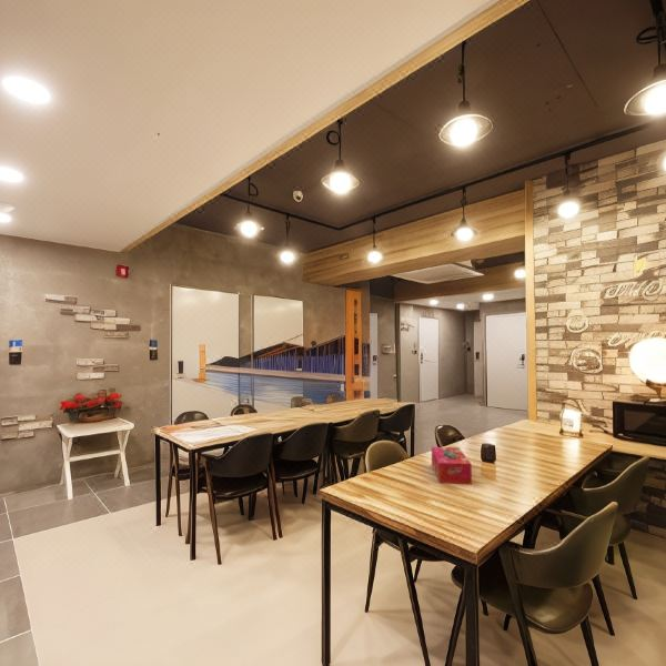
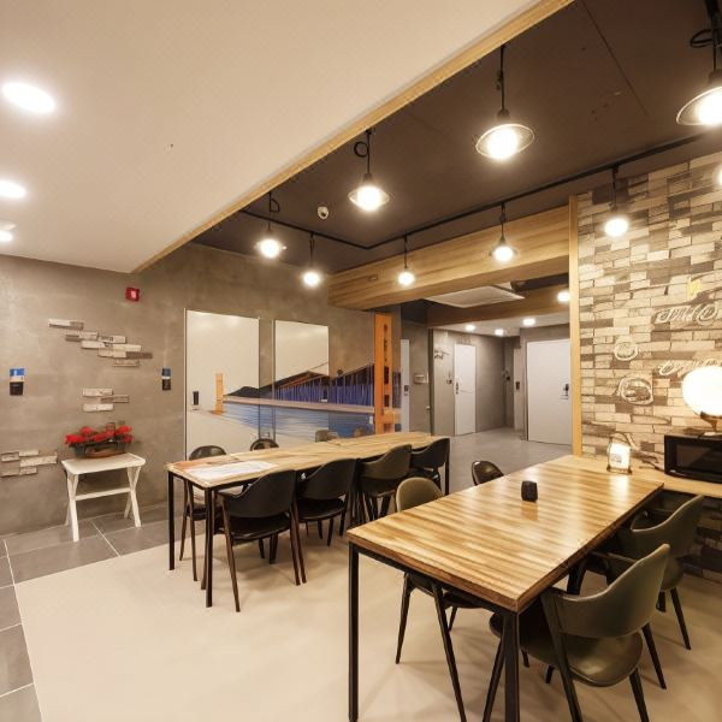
- tissue box [431,446,473,485]
